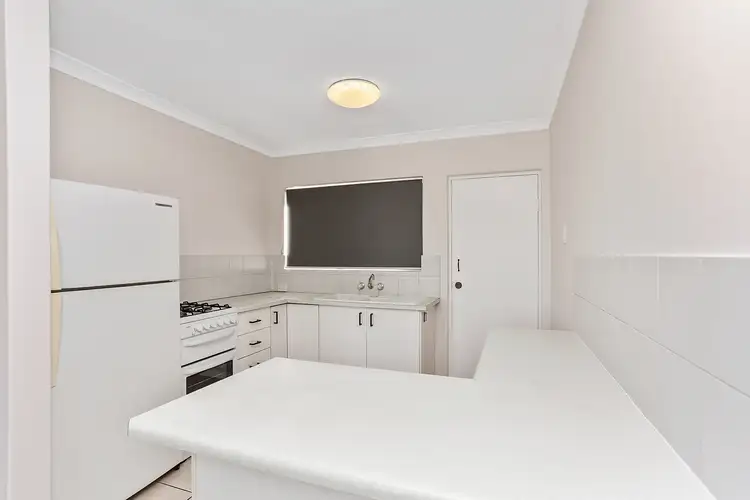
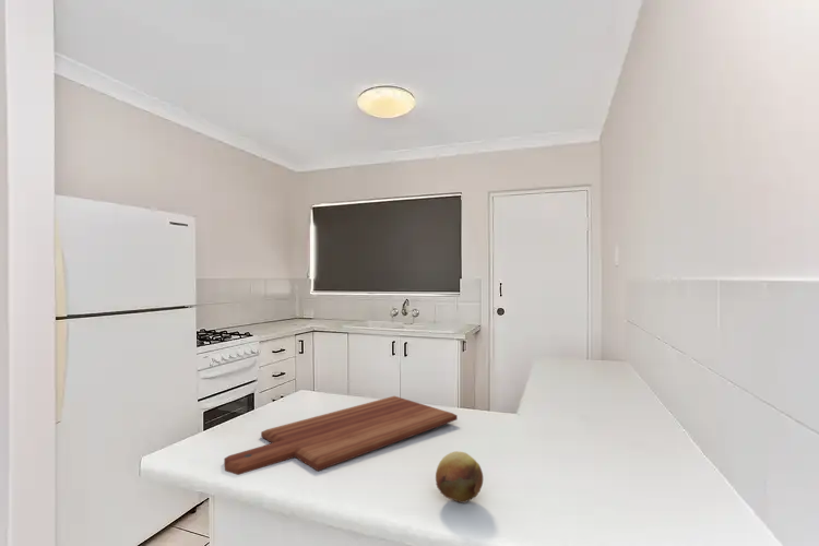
+ cutting board [223,395,459,476]
+ fruit [435,450,484,503]
